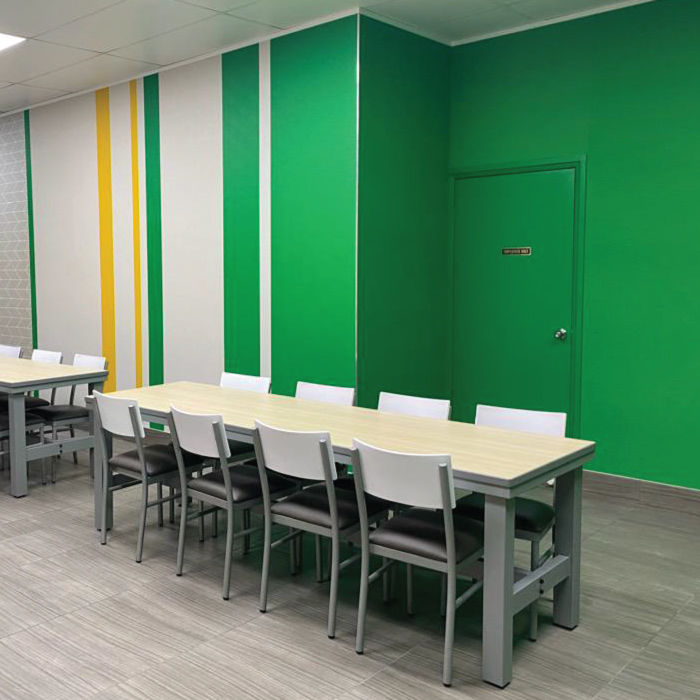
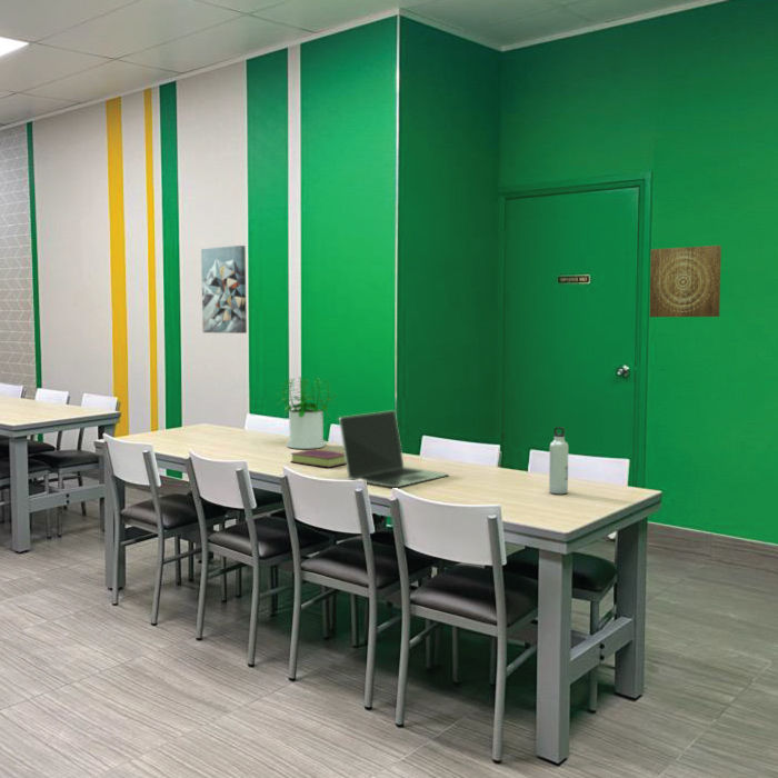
+ book [289,448,346,469]
+ potted plant [276,376,338,450]
+ laptop [338,409,450,488]
+ wall art [649,245,722,318]
+ water bottle [548,426,569,495]
+ wall art [200,245,248,335]
